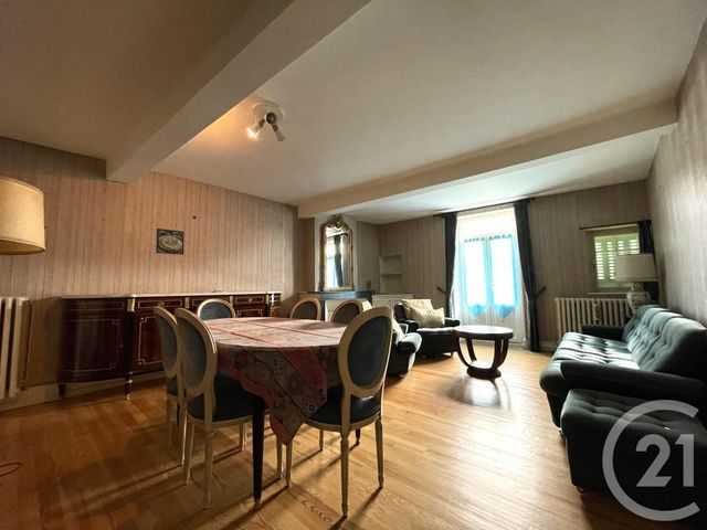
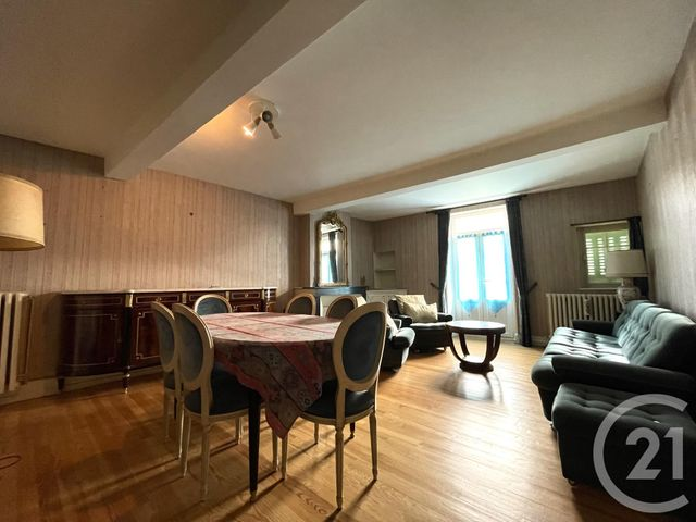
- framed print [155,227,186,256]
